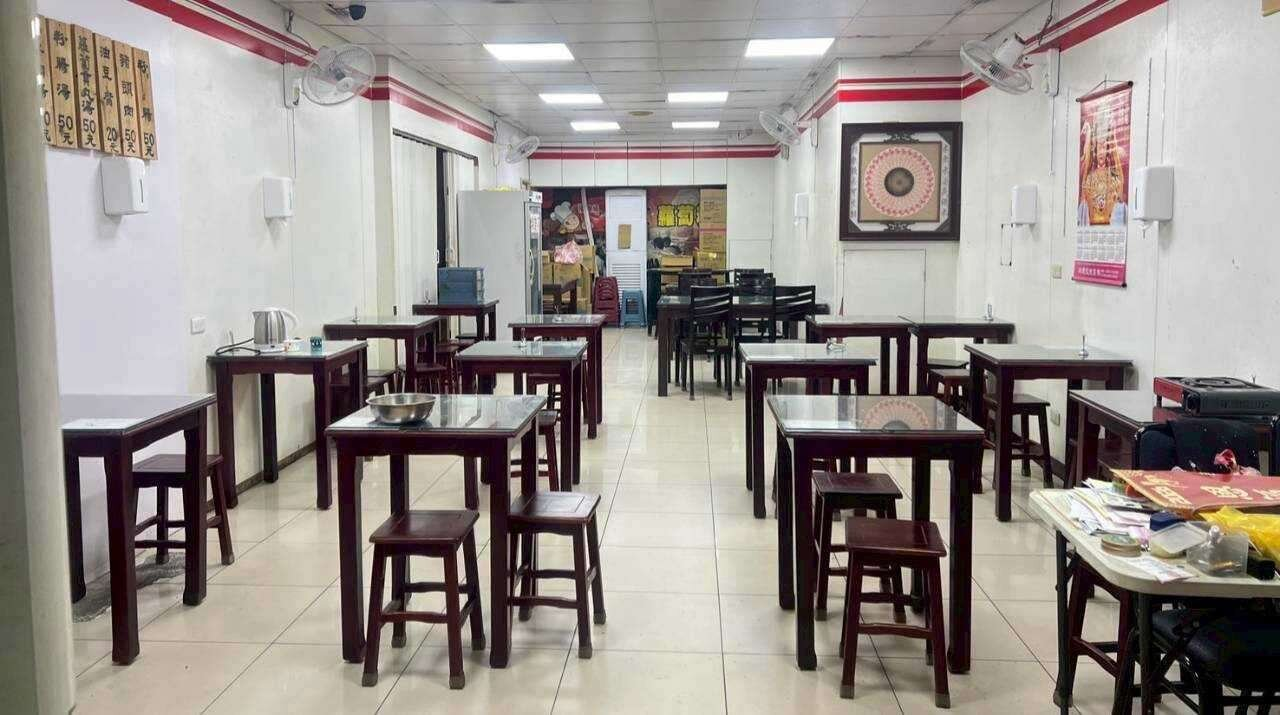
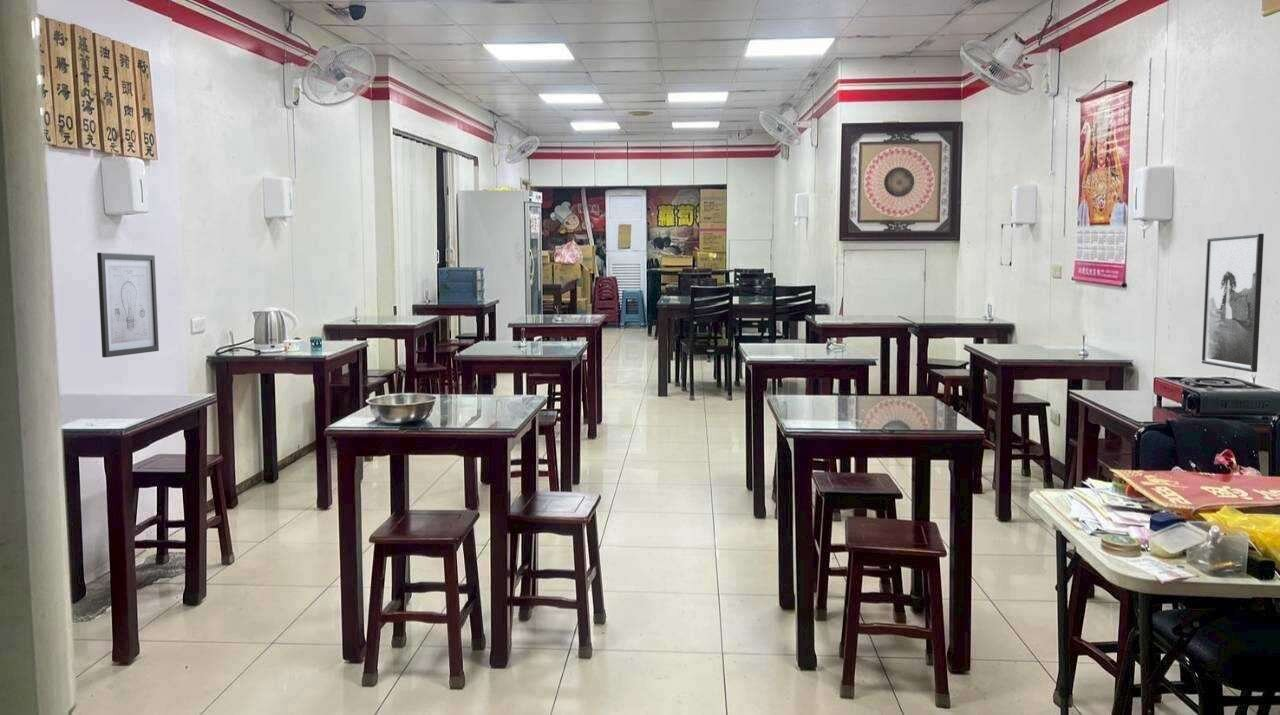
+ wall art [96,252,160,358]
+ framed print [1201,233,1265,373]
